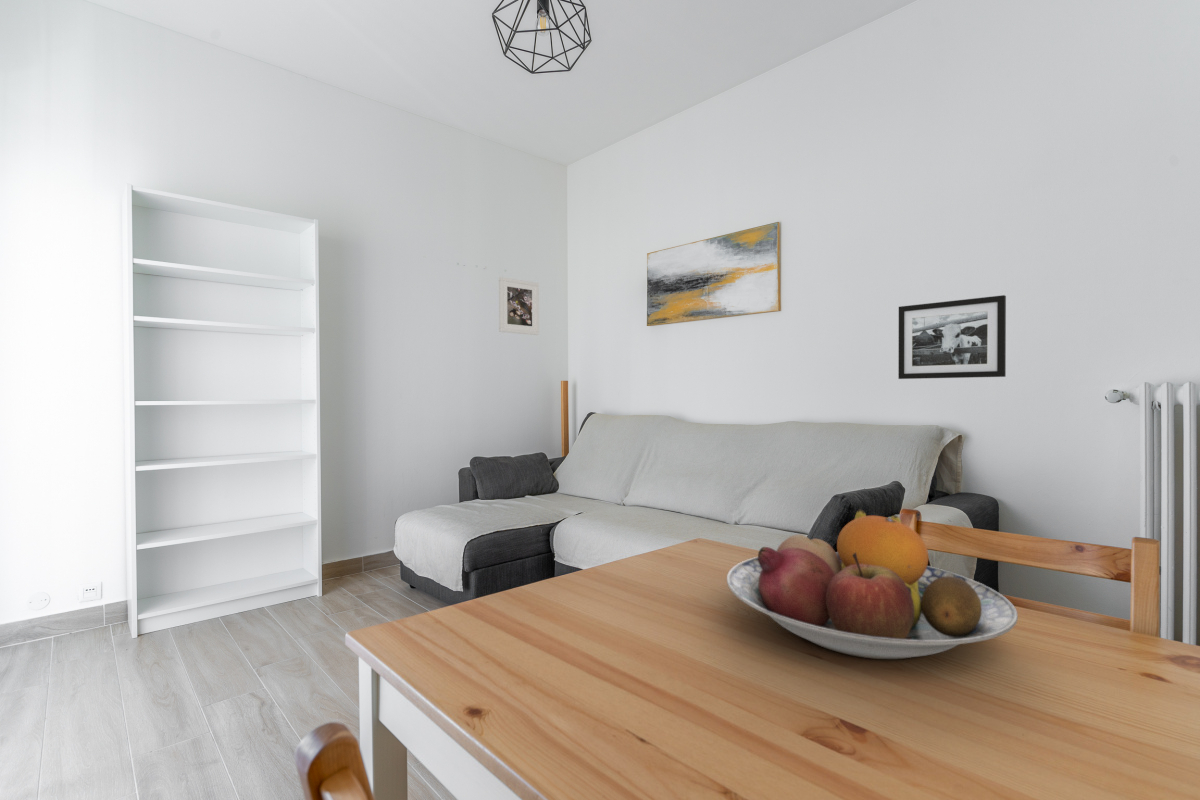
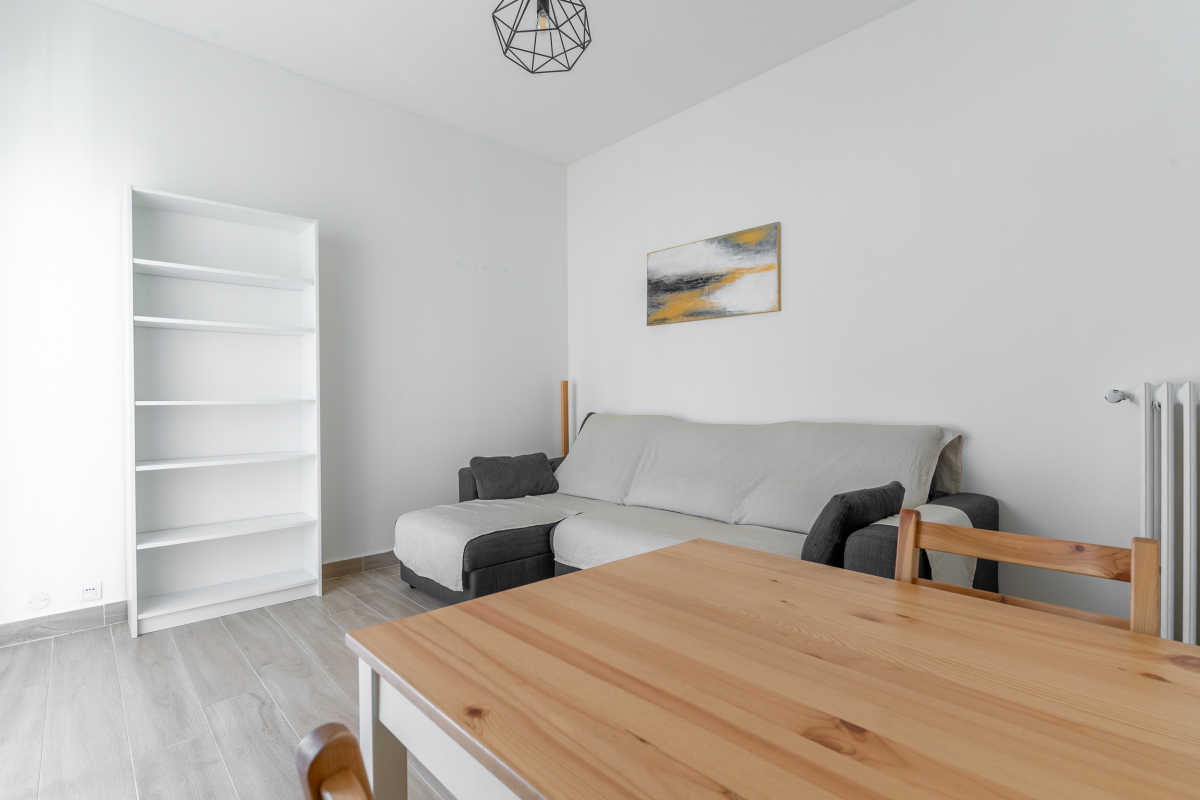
- fruit bowl [726,508,1019,660]
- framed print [498,276,540,336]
- picture frame [897,294,1007,380]
